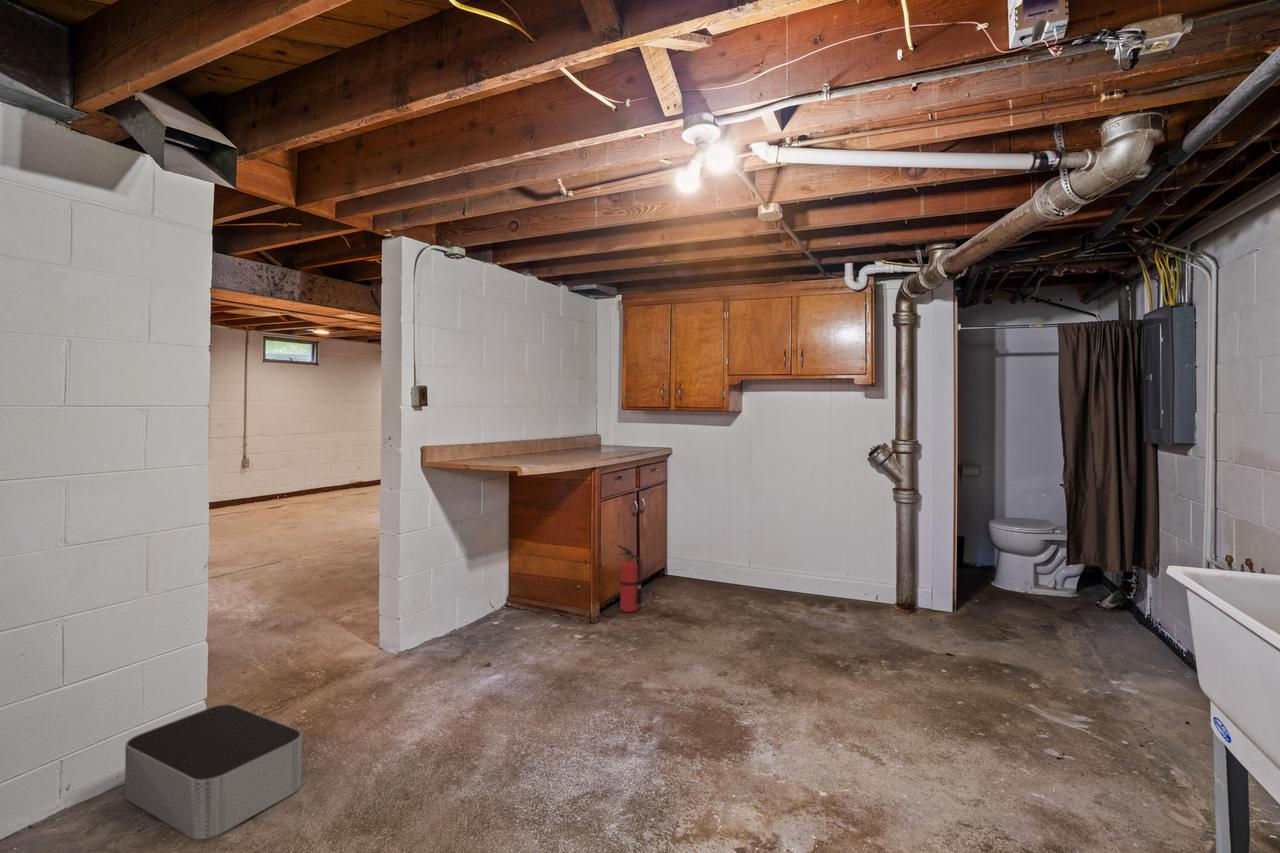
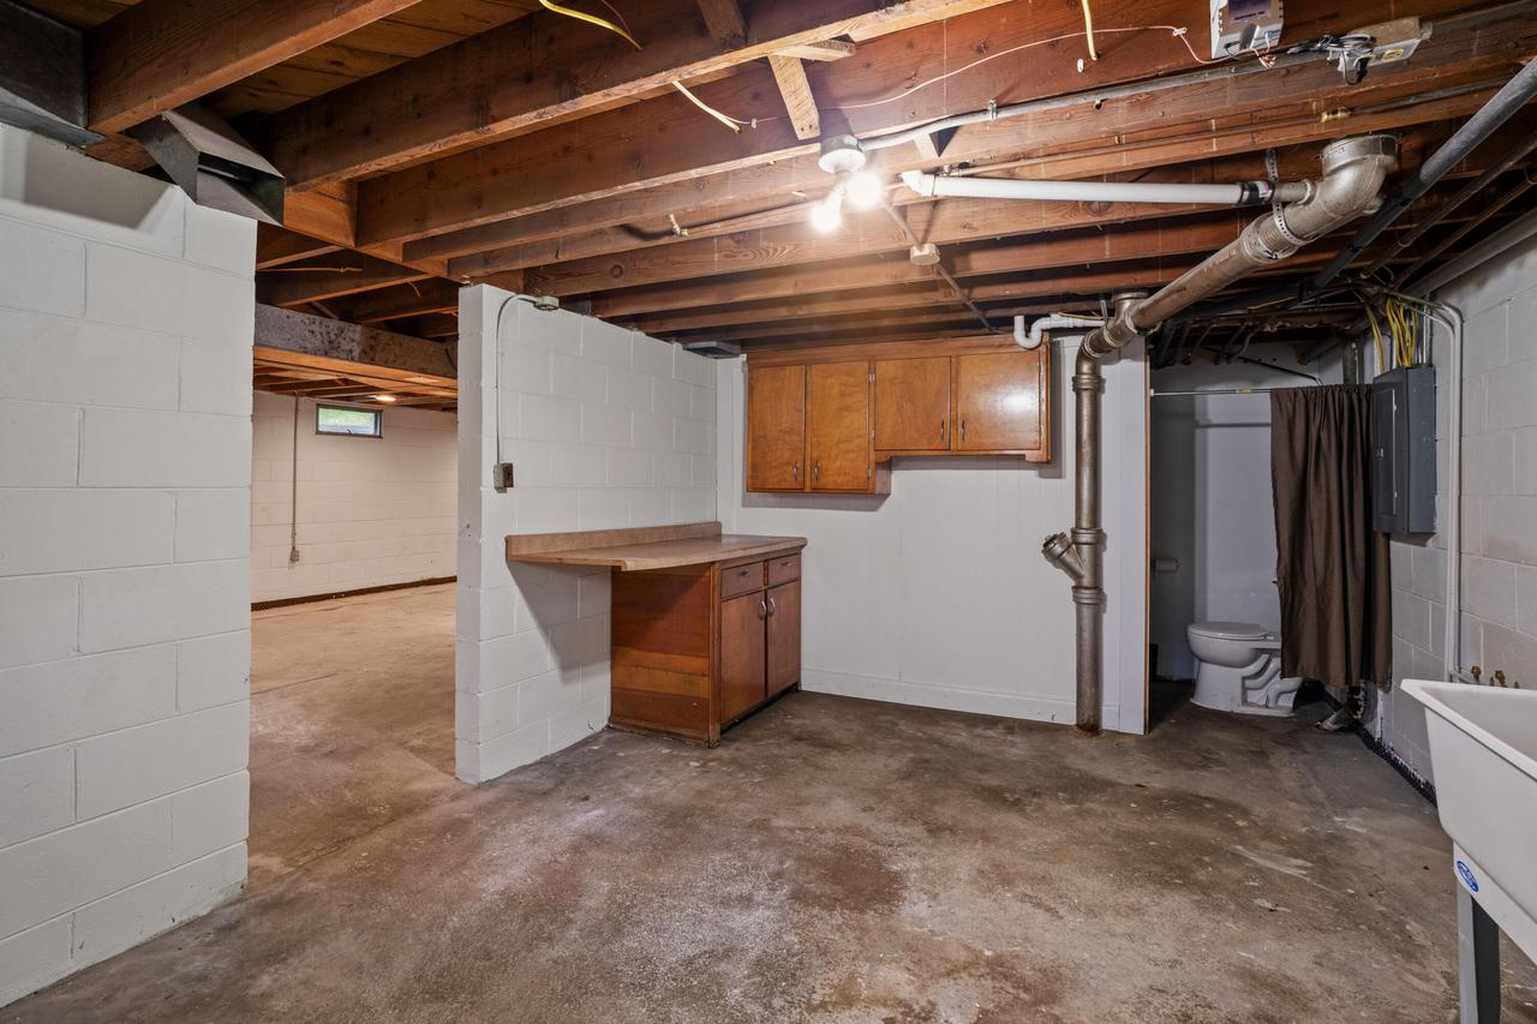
- fire extinguisher [616,544,643,613]
- storage bin [124,704,303,840]
